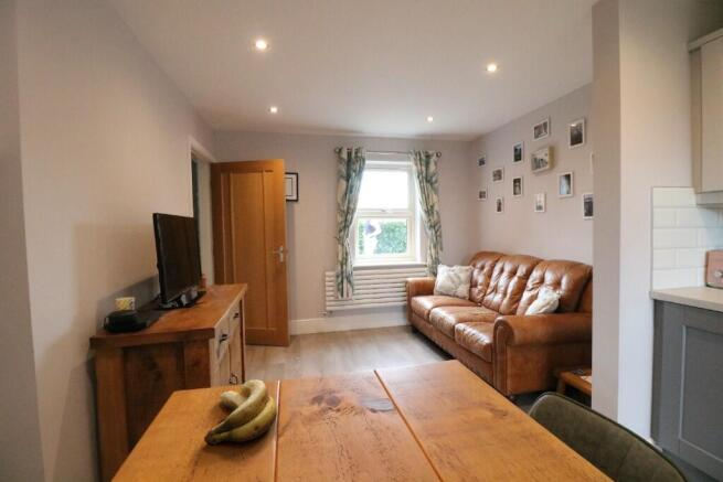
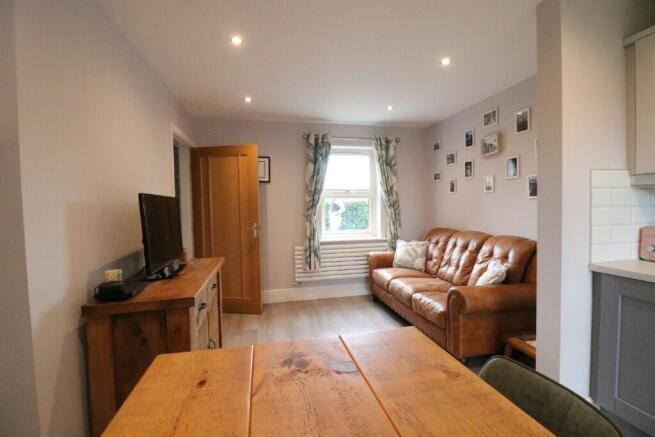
- banana [203,378,278,446]
